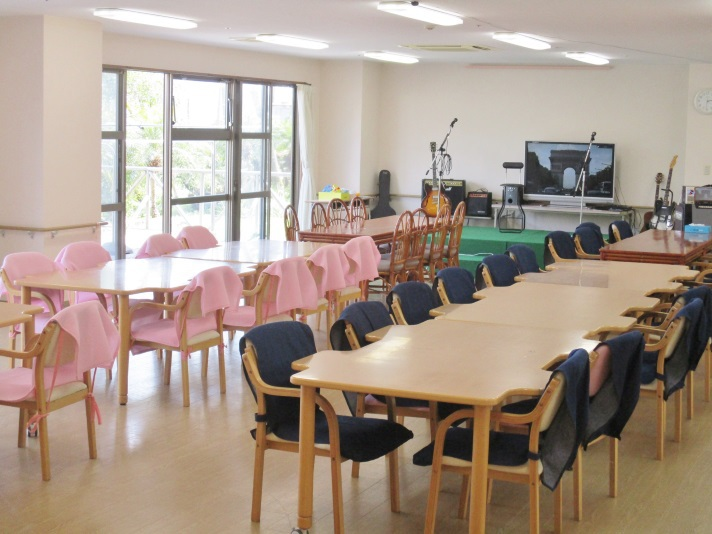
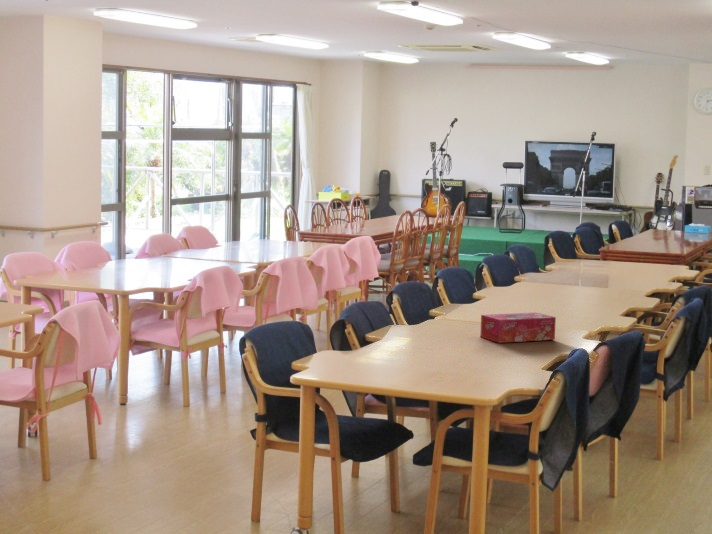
+ tissue box [479,312,557,344]
